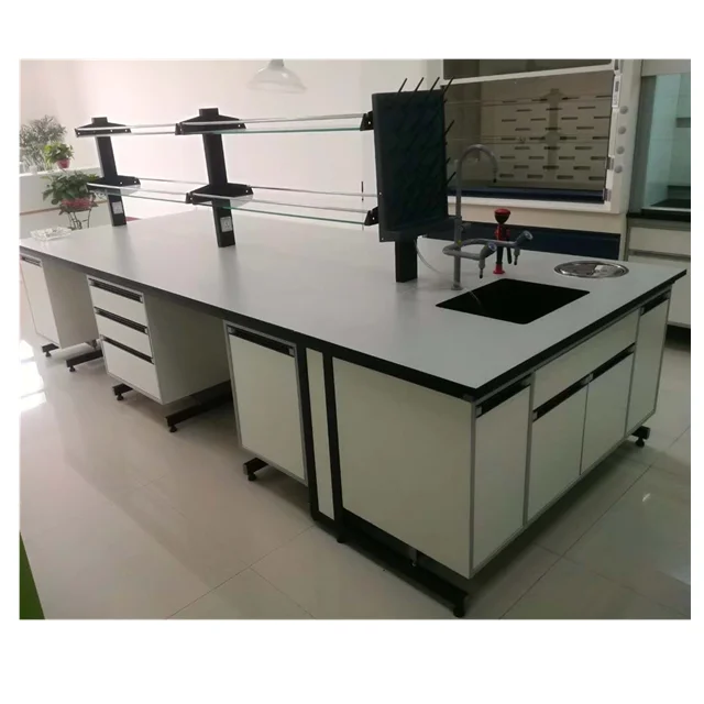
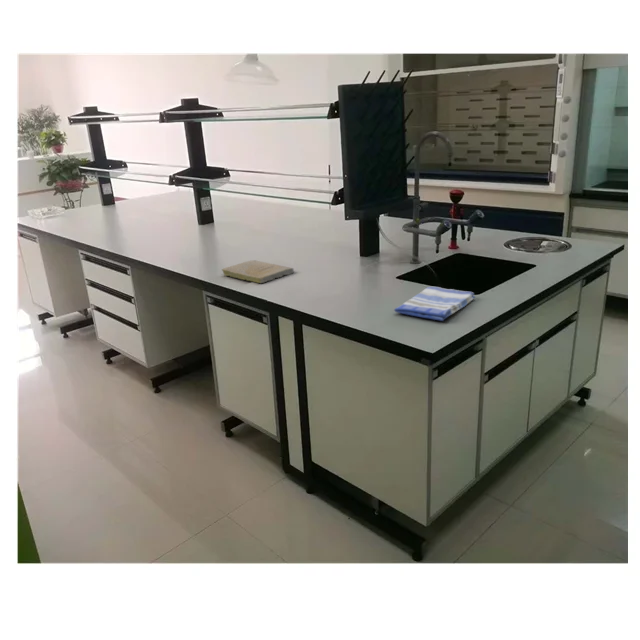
+ book [221,259,295,284]
+ dish towel [393,286,476,322]
